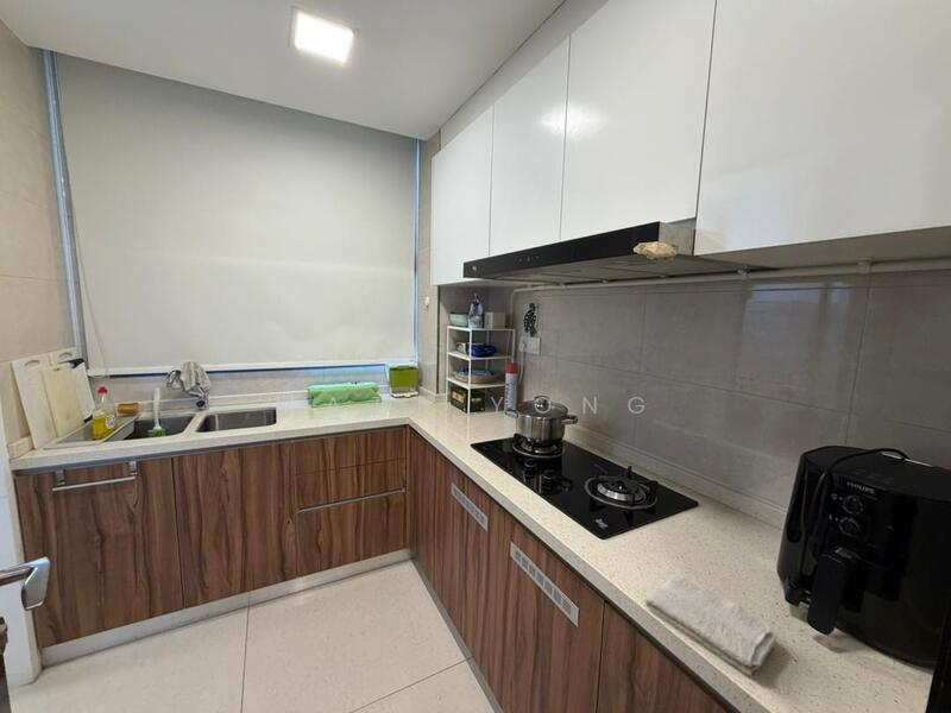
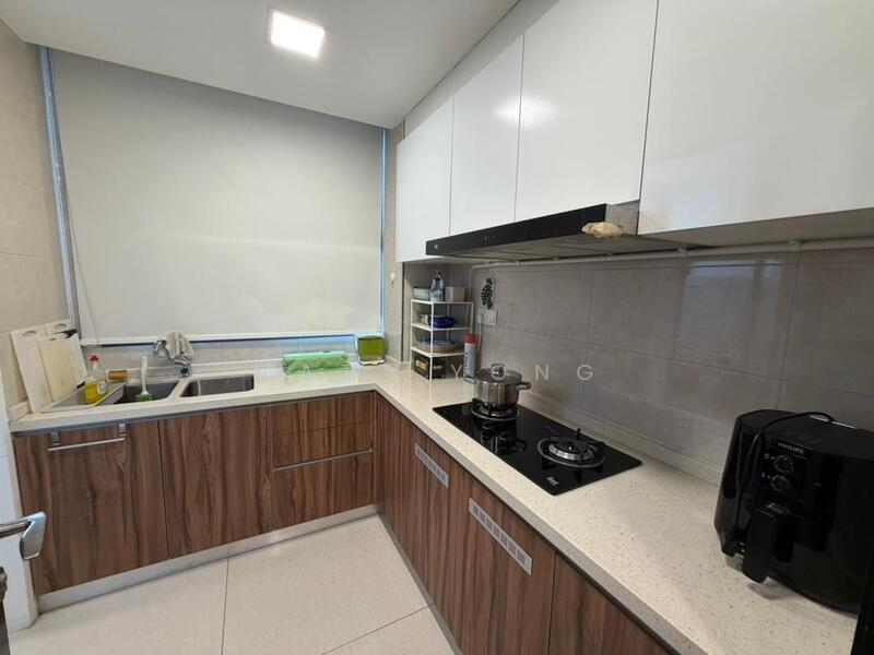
- washcloth [644,573,779,677]
